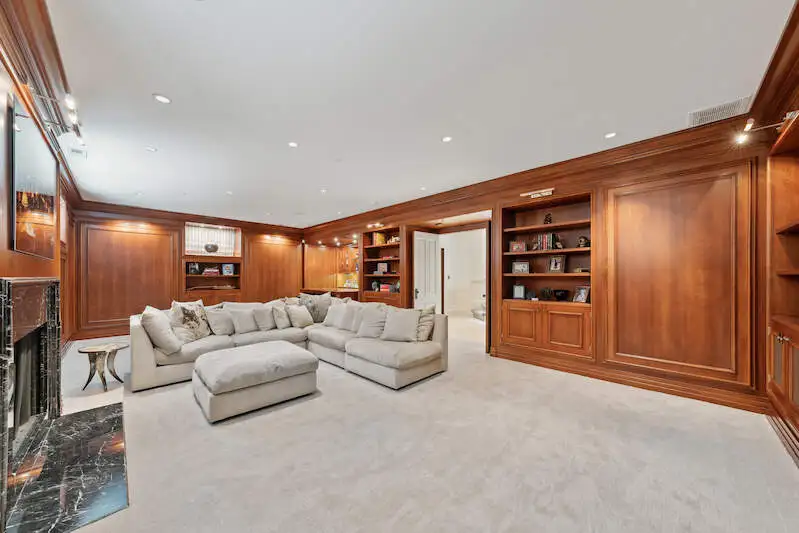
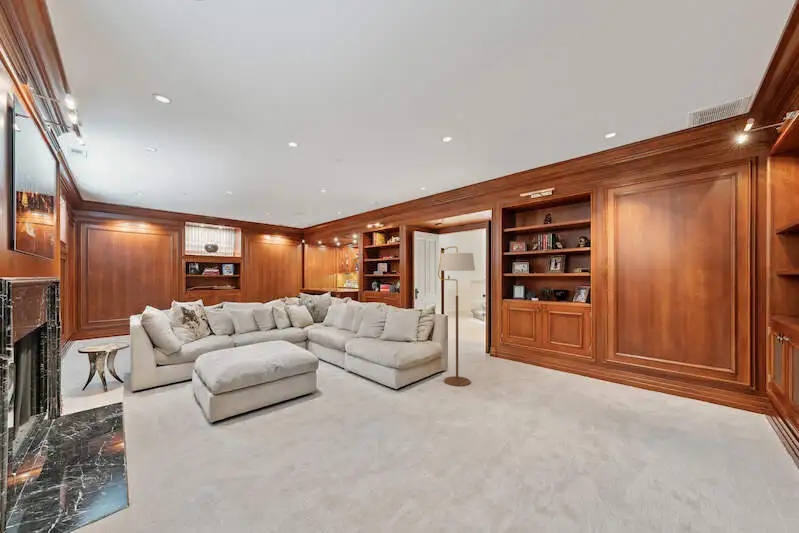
+ floor lamp [437,245,476,387]
